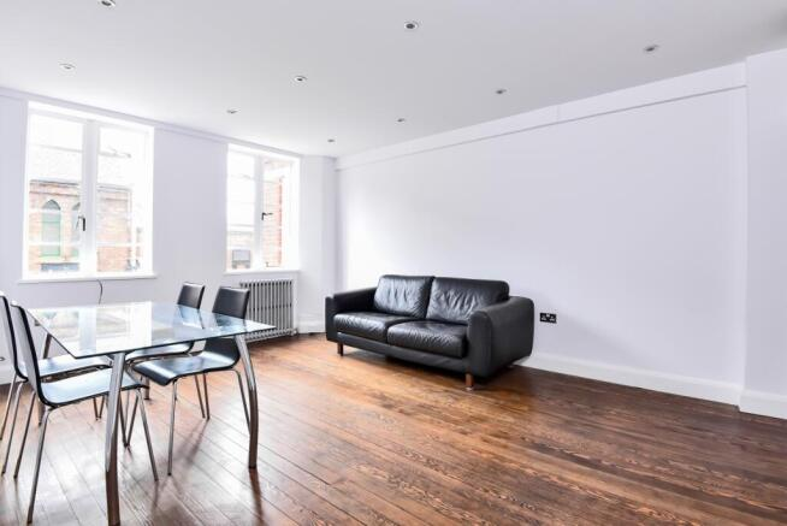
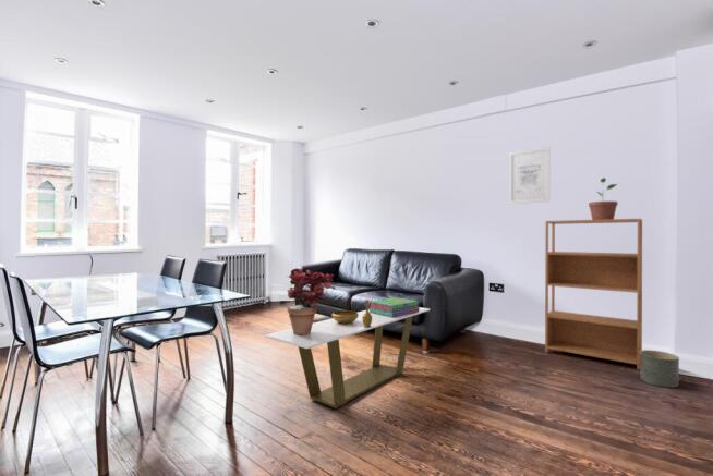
+ wall art [508,146,551,205]
+ potted plant [286,267,337,334]
+ planter [639,349,680,389]
+ coffee table [264,306,431,410]
+ stack of books [368,296,420,317]
+ decorative bowl [330,298,372,328]
+ bookshelf [544,218,643,370]
+ potted plant [588,176,618,220]
